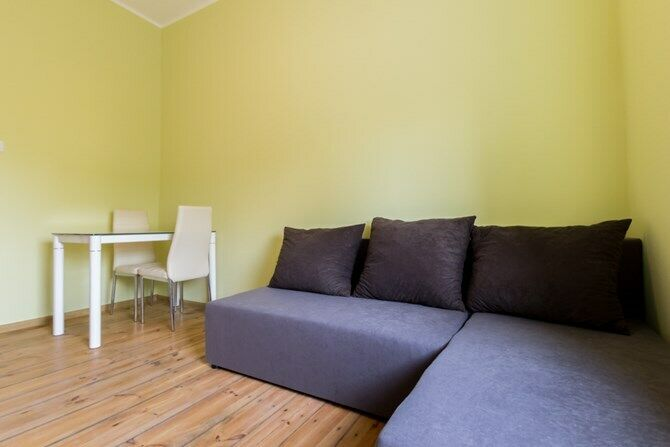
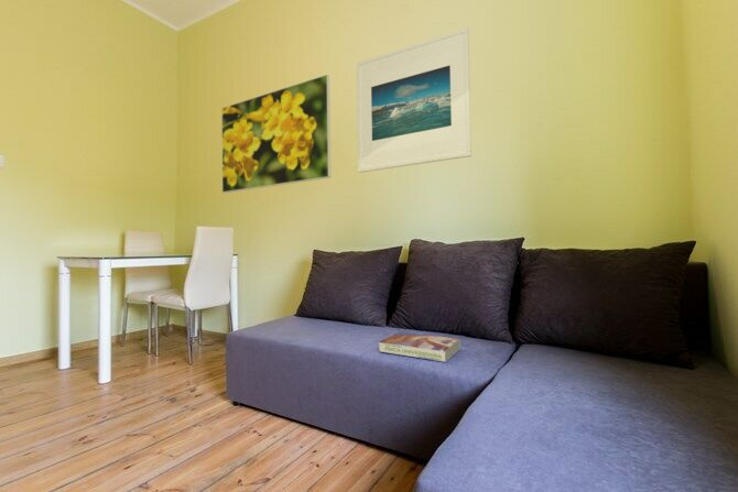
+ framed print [356,26,473,174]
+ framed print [220,74,333,194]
+ textbook [378,331,462,363]
